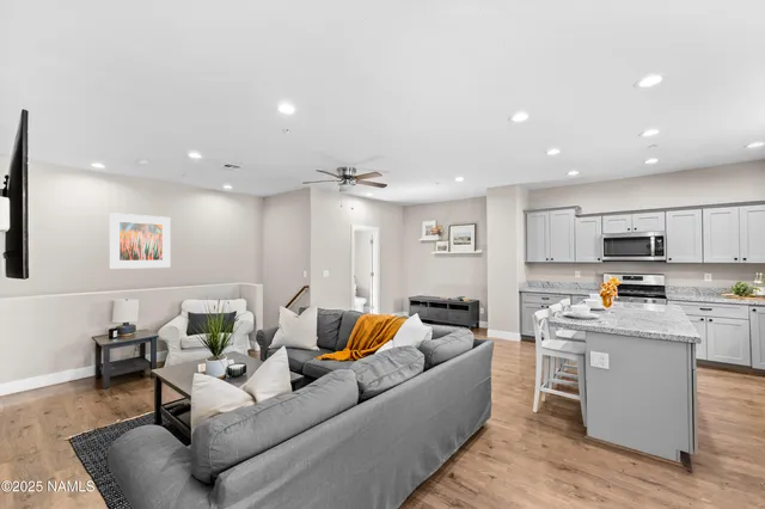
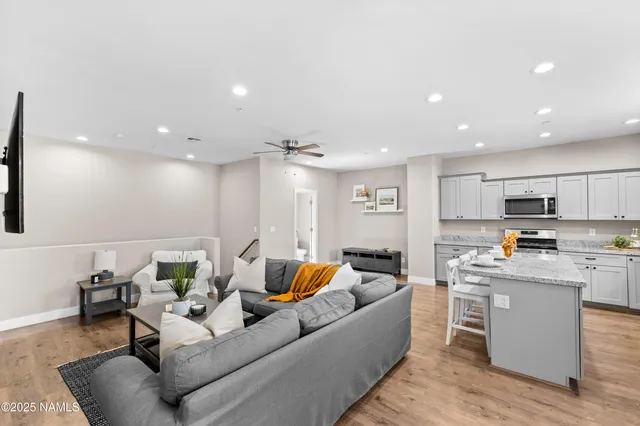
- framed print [109,211,172,270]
